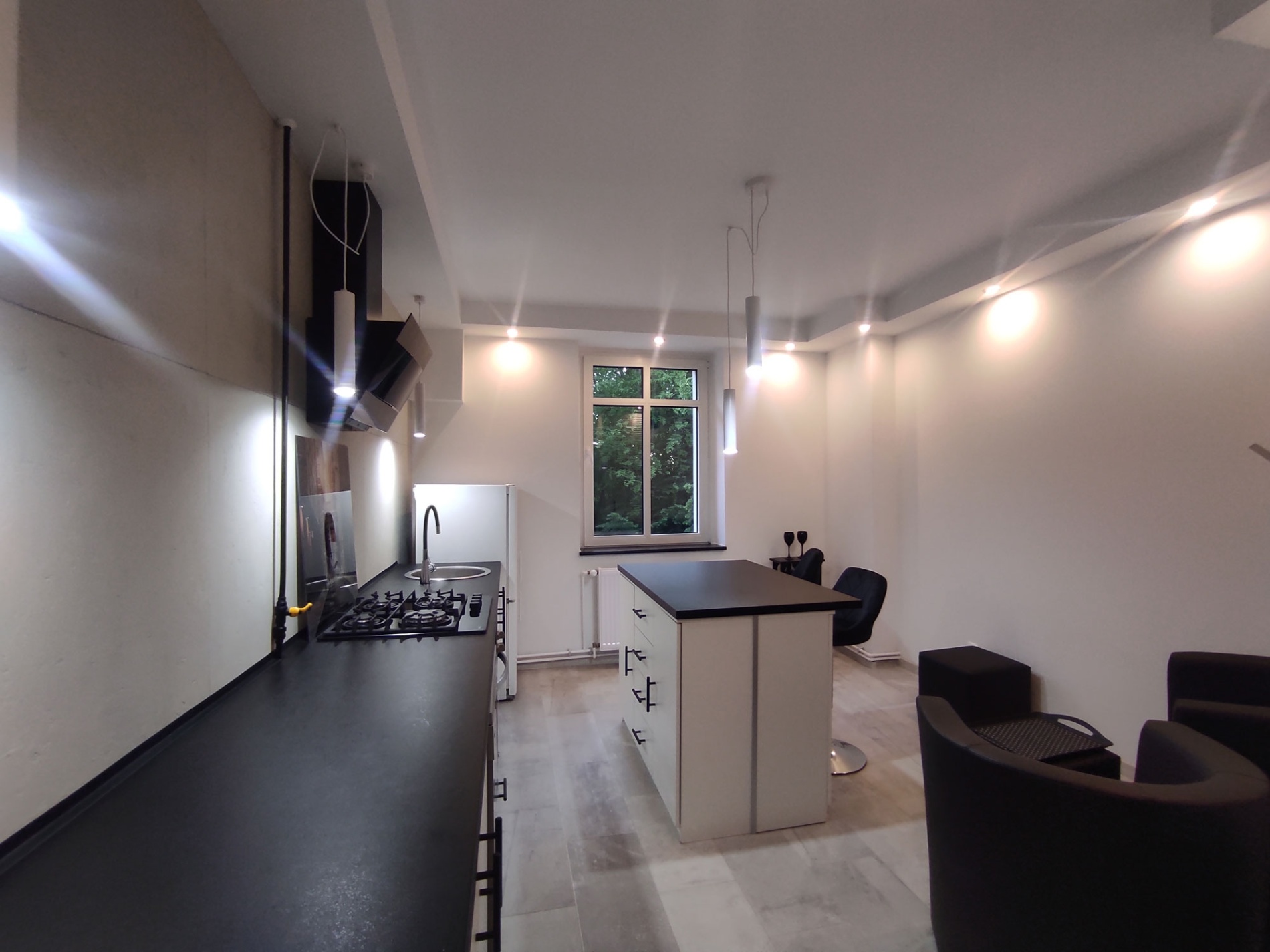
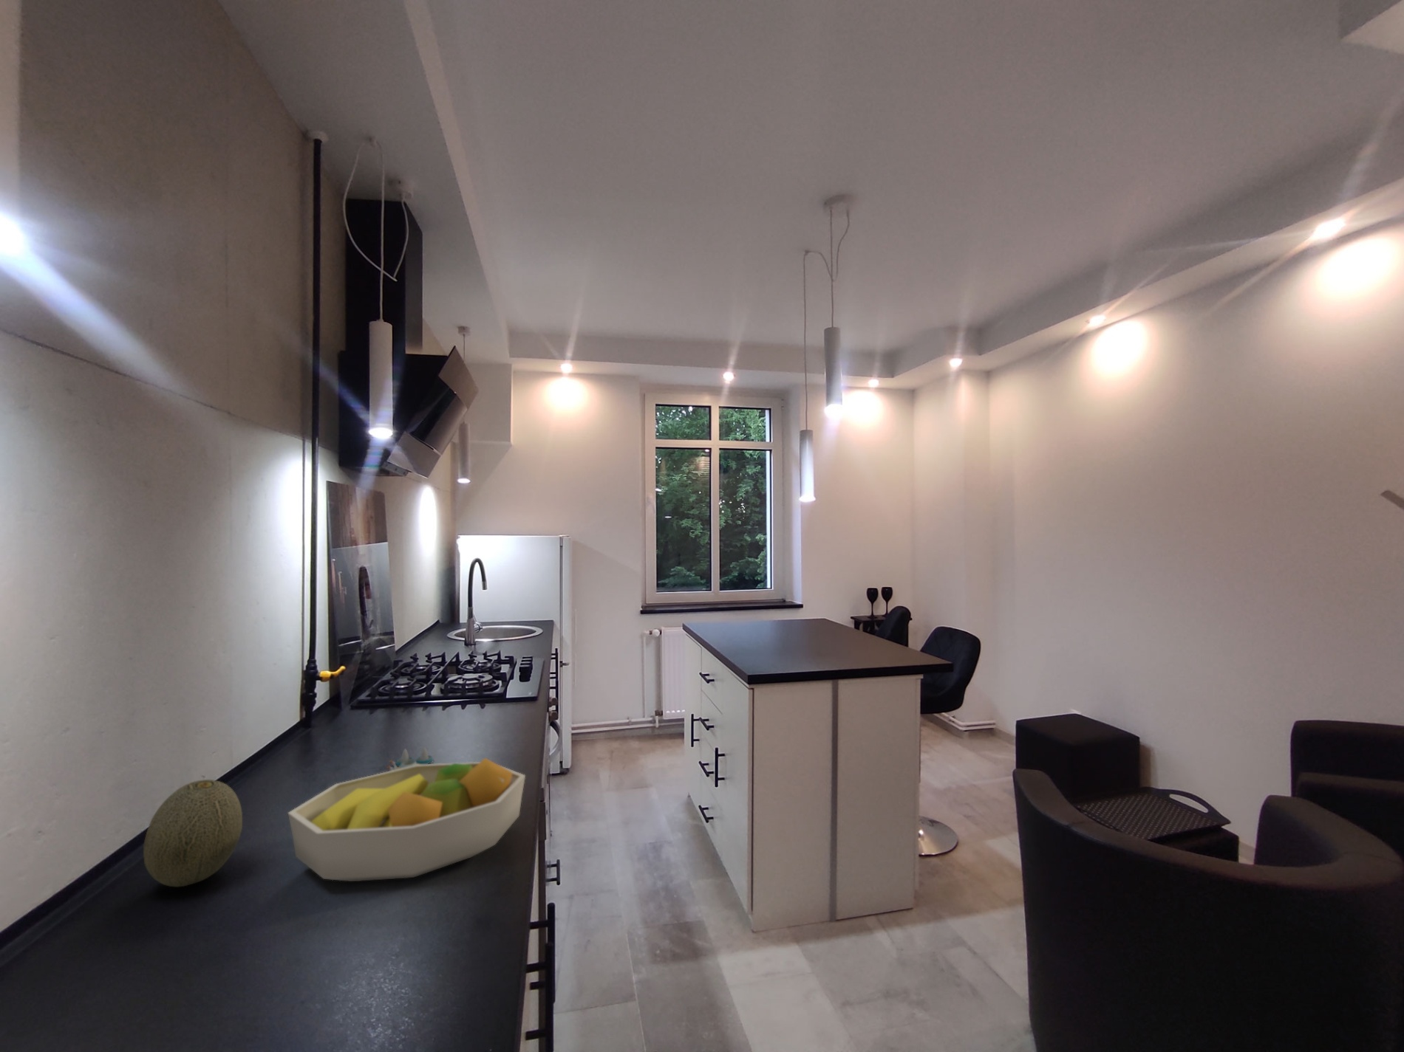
+ fruit [143,779,243,887]
+ salt and pepper shaker set [386,746,433,771]
+ fruit bowl [287,757,526,882]
